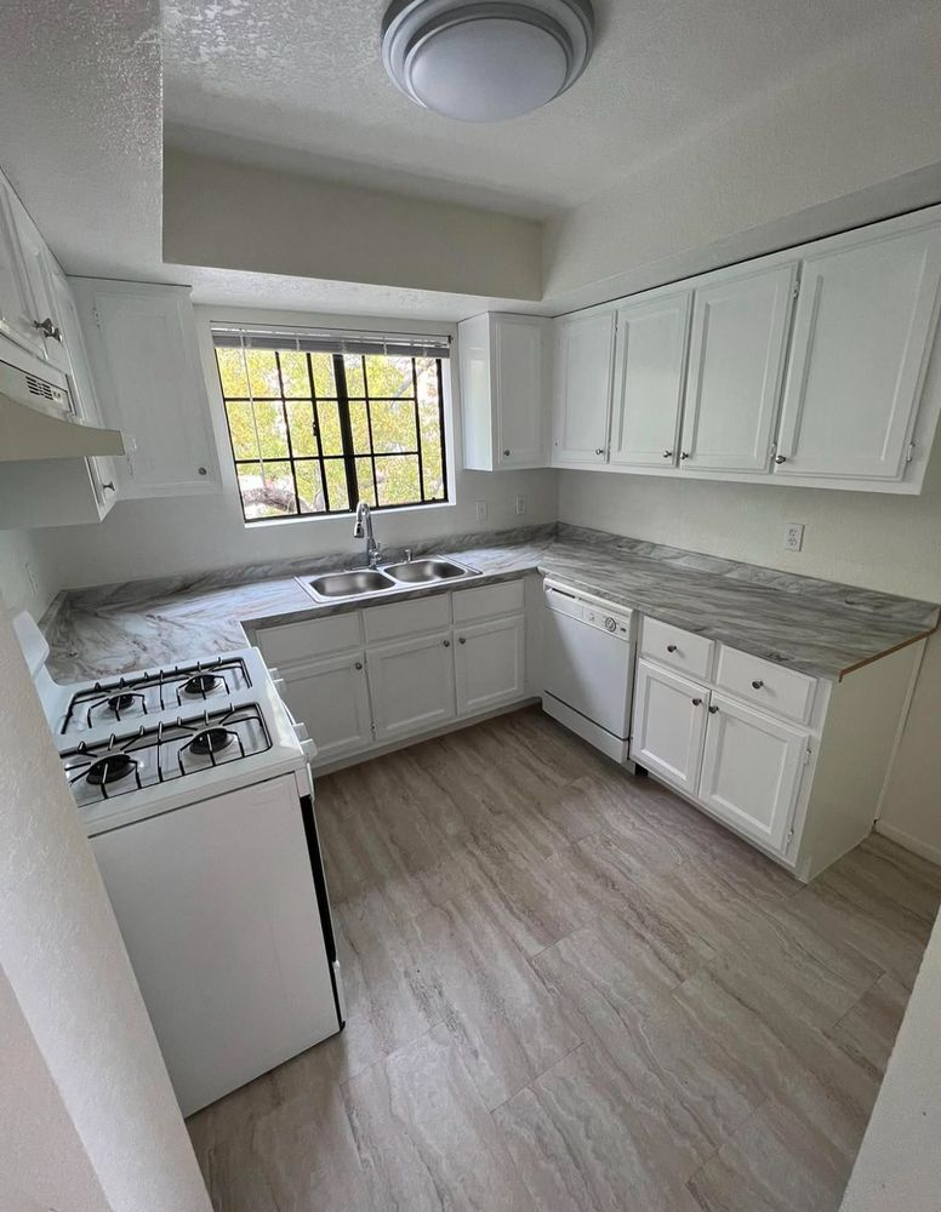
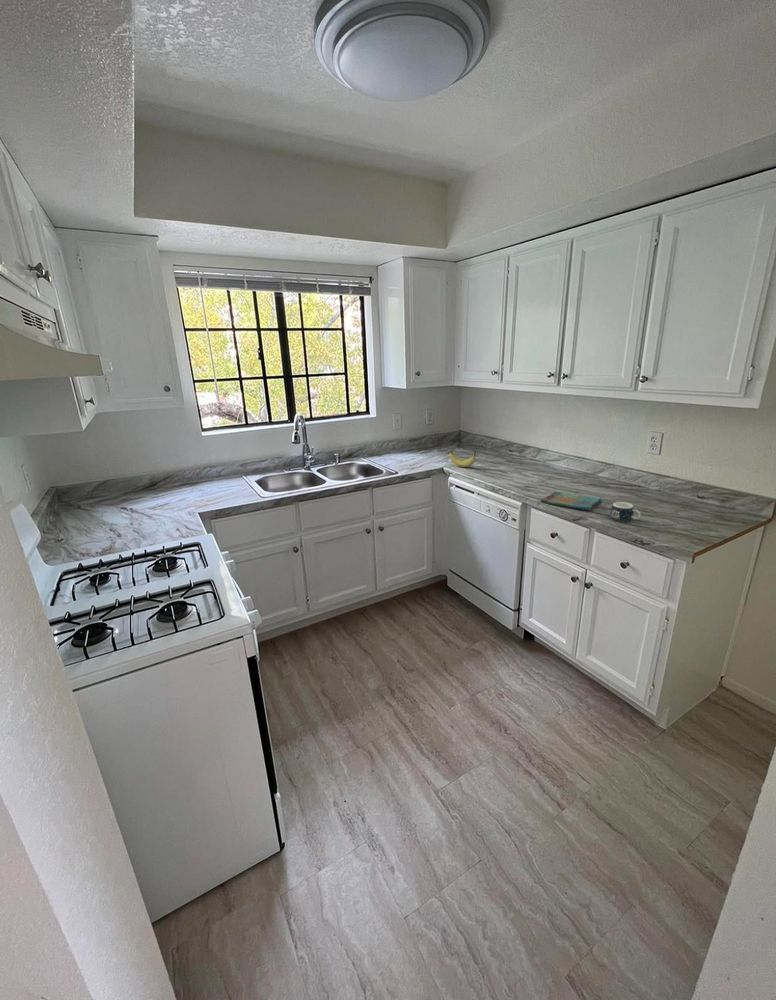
+ fruit [448,448,478,468]
+ dish towel [541,490,603,511]
+ mug [609,501,641,523]
